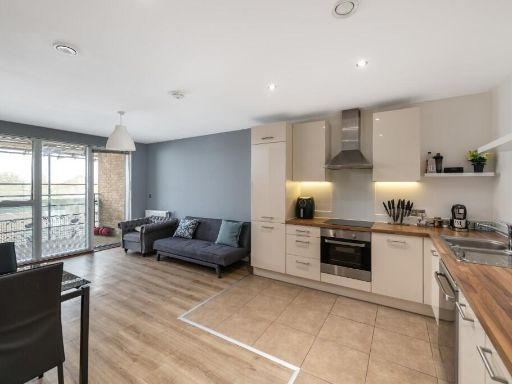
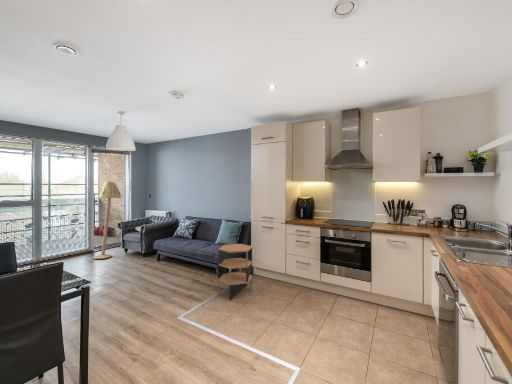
+ floor lamp [92,179,122,260]
+ side table [217,243,253,301]
